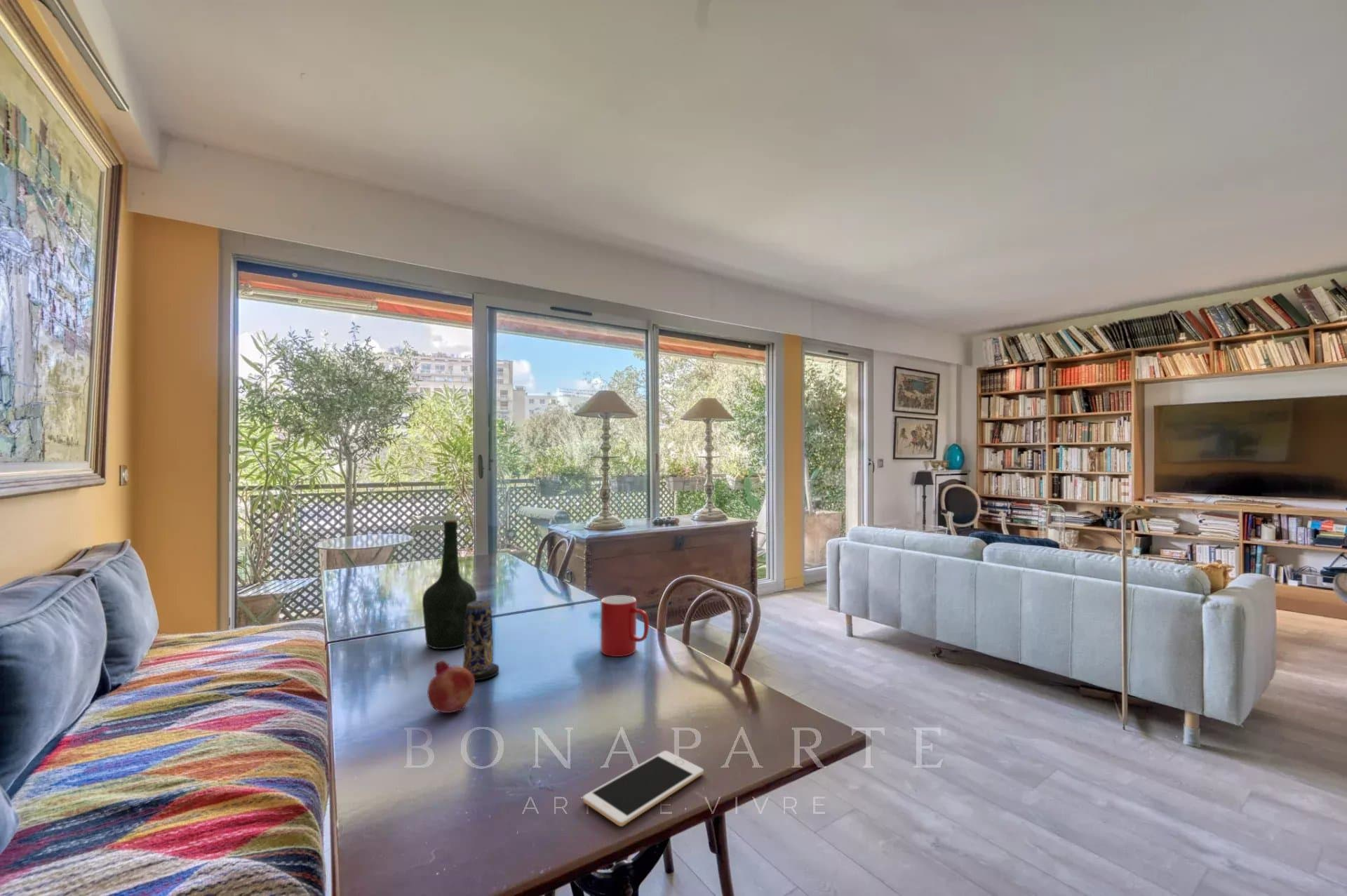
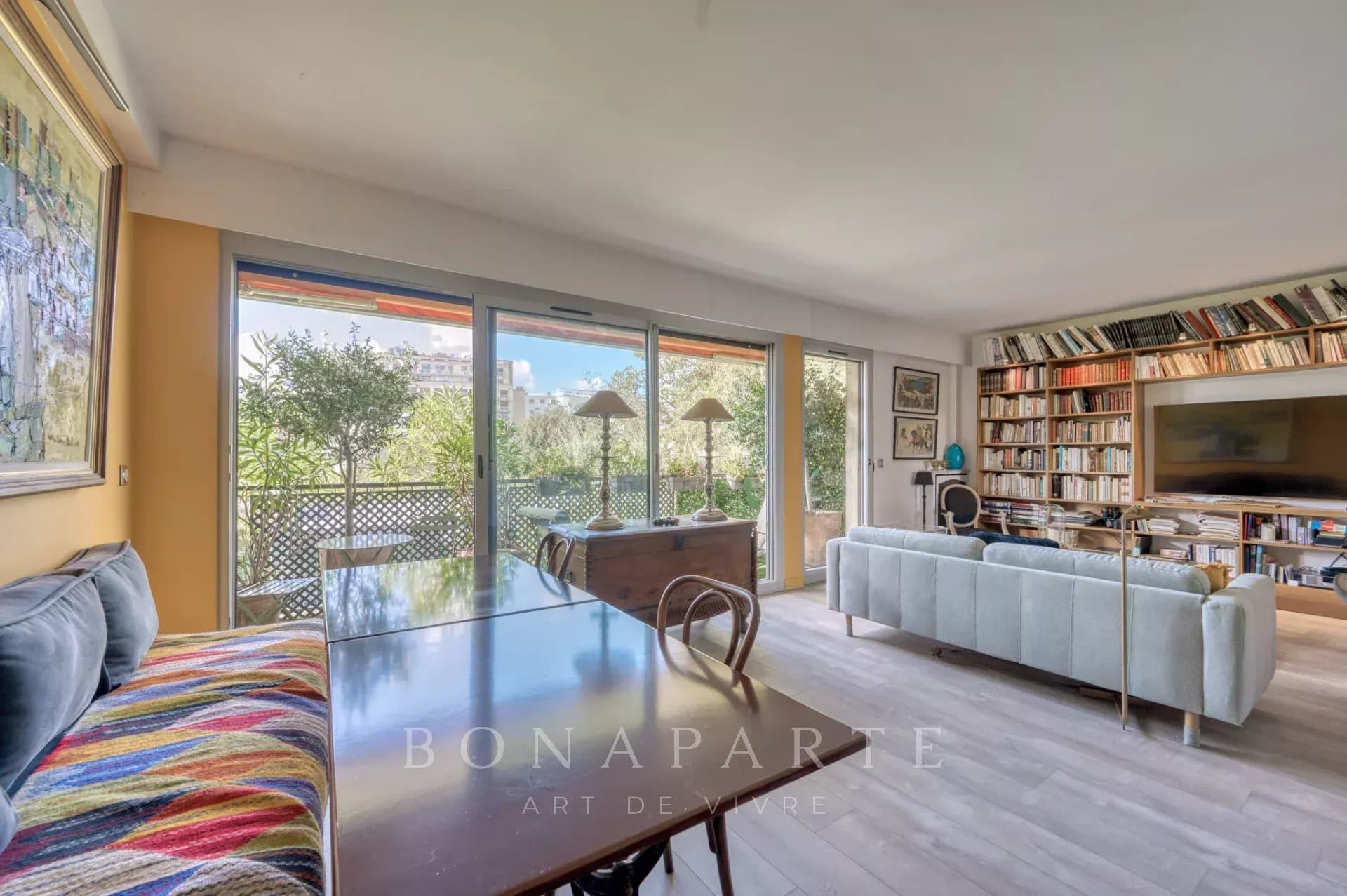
- fruit [427,660,476,714]
- candle [462,600,500,681]
- cup [601,595,650,657]
- bottle [422,519,478,650]
- cell phone [582,750,704,827]
